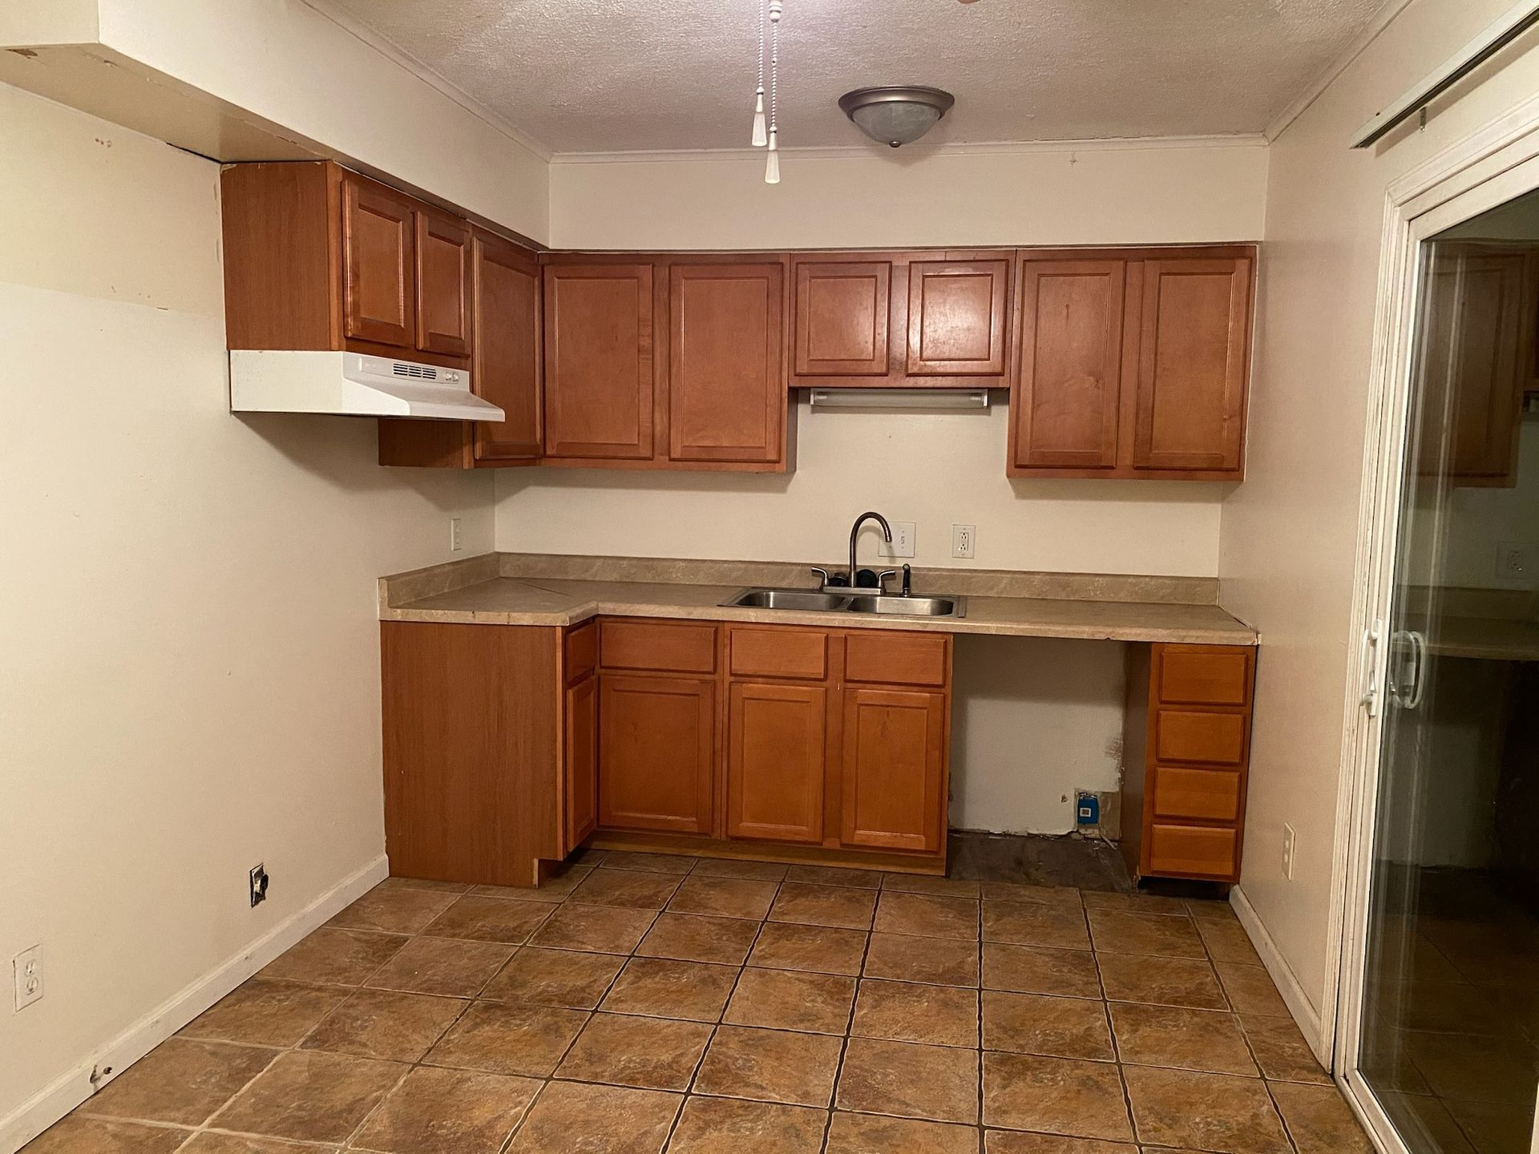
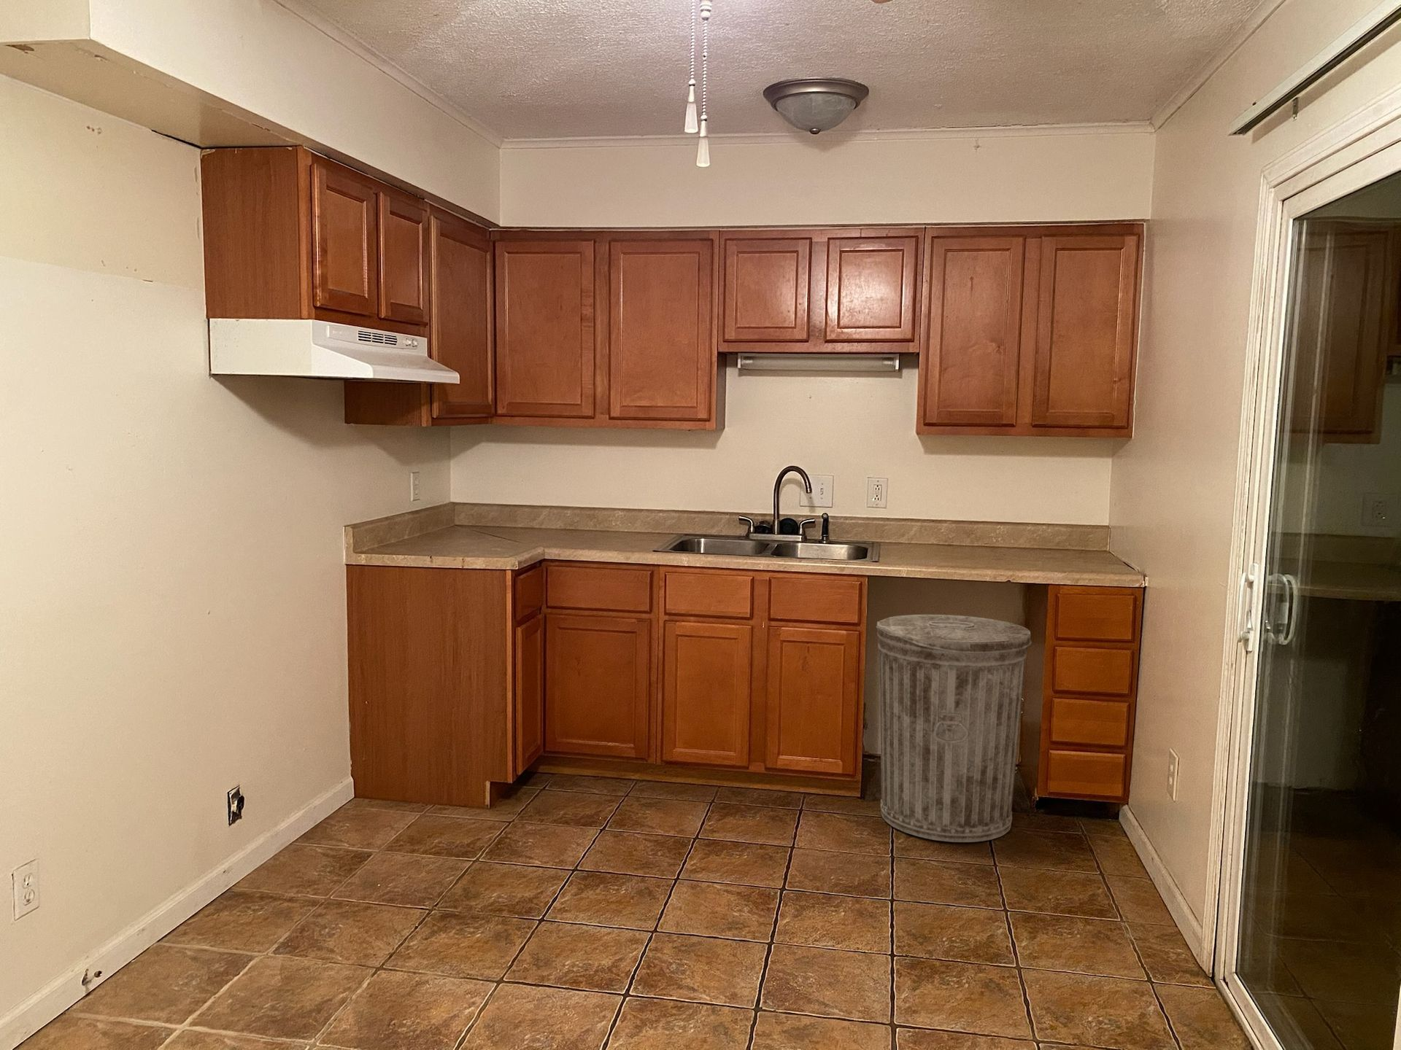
+ trash can [876,614,1033,843]
